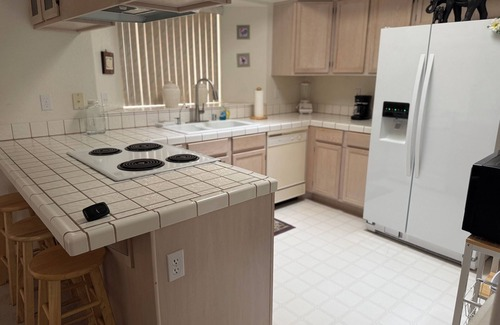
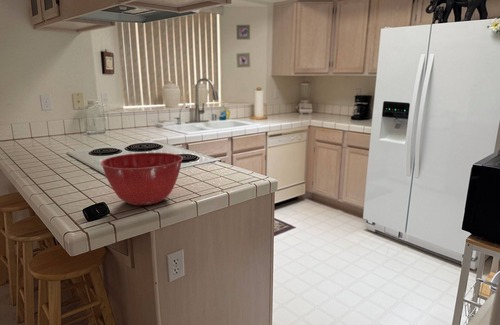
+ mixing bowl [99,152,184,206]
